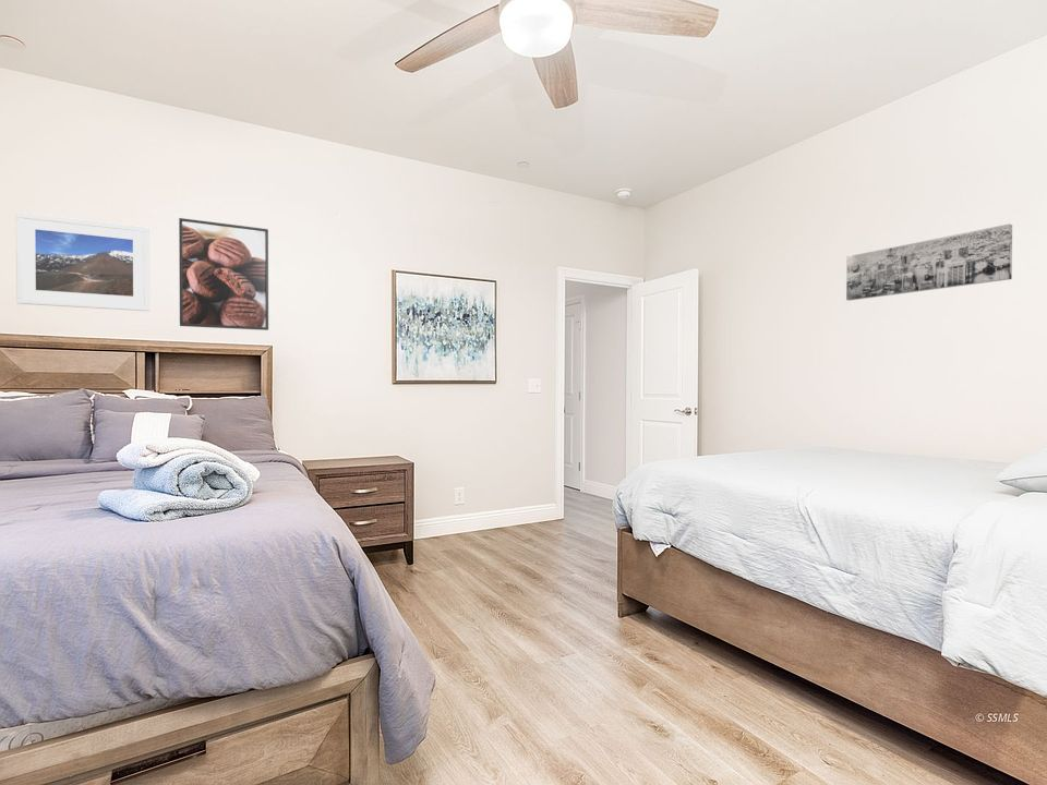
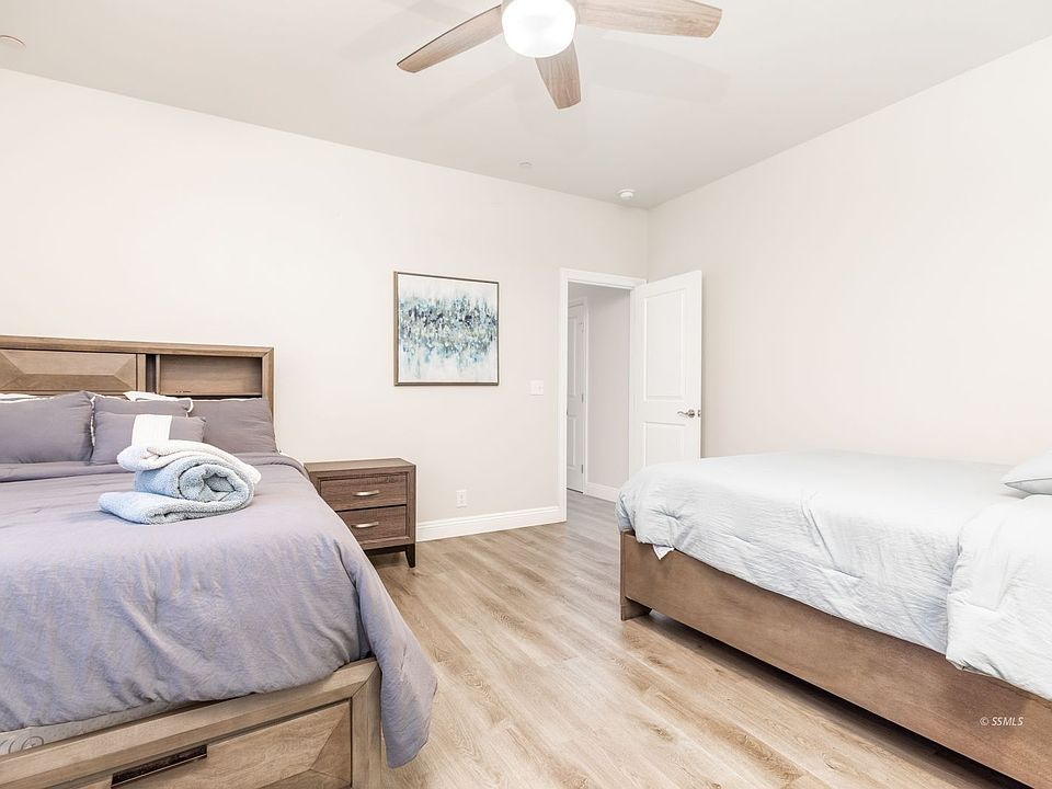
- wall art [845,222,1013,302]
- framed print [178,217,269,331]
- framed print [15,212,151,312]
